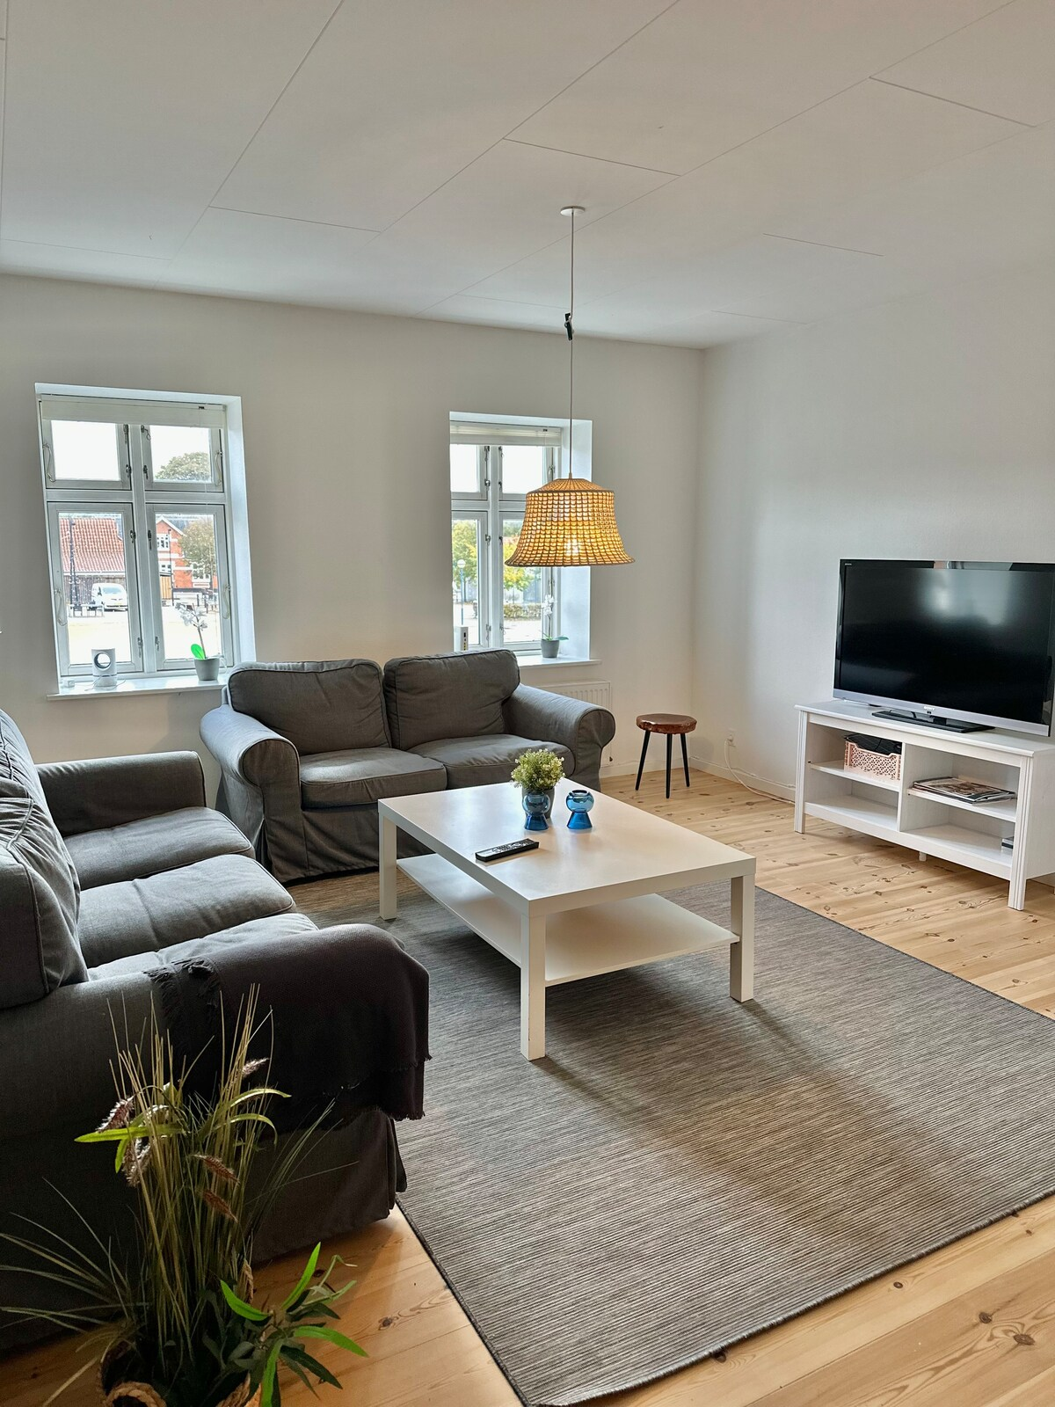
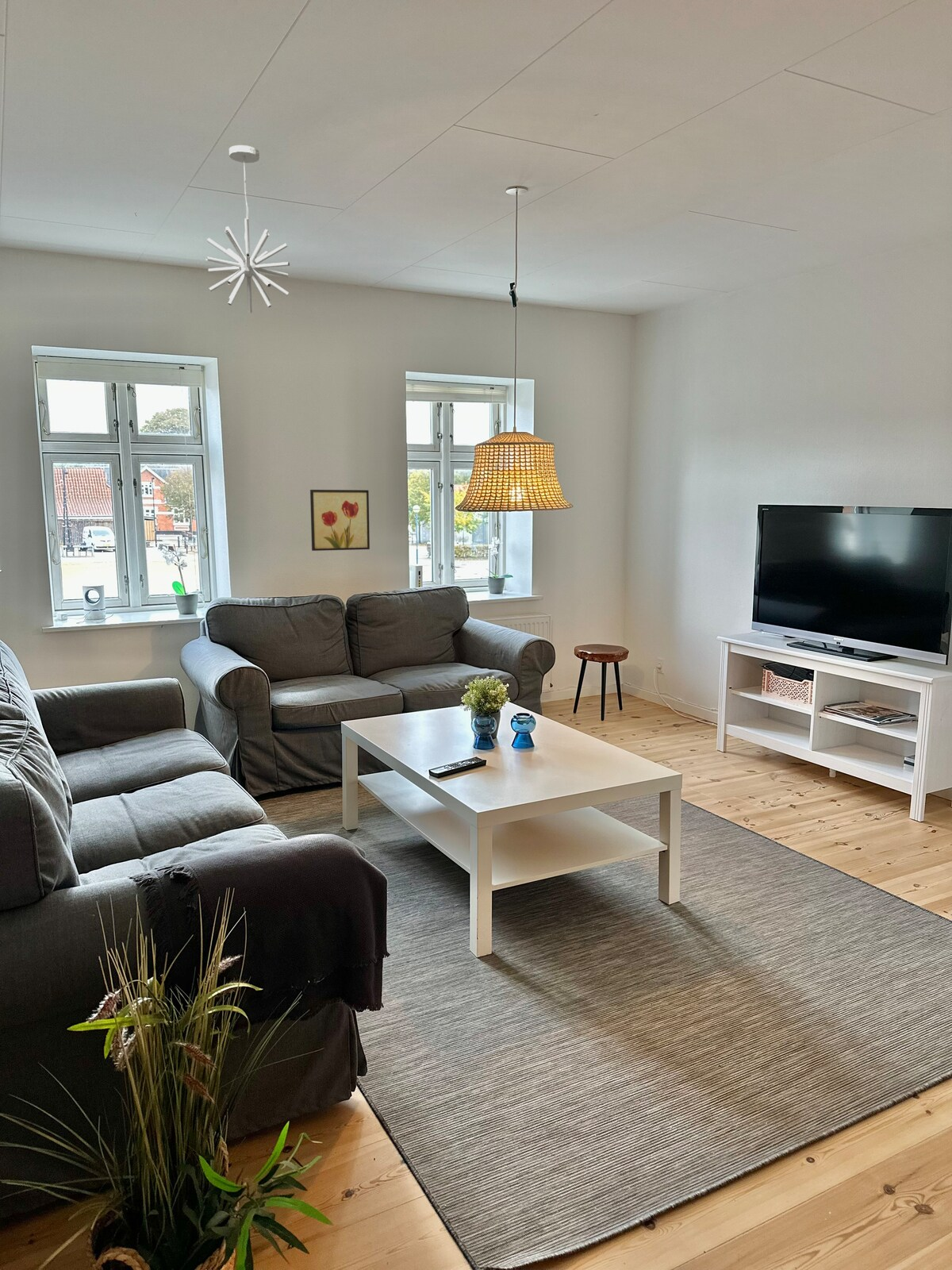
+ pendant light [205,144,290,314]
+ wall art [309,489,370,552]
